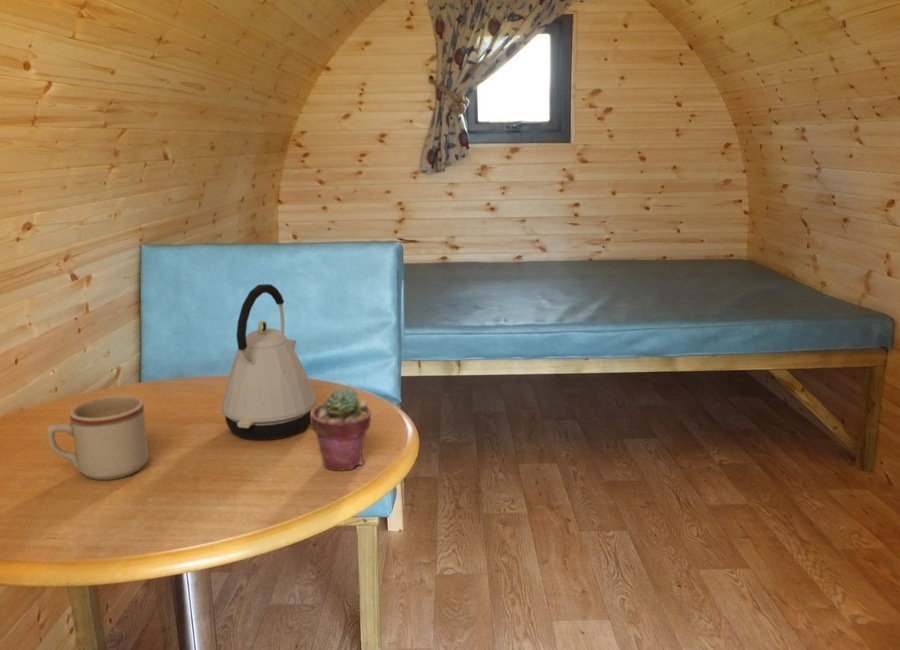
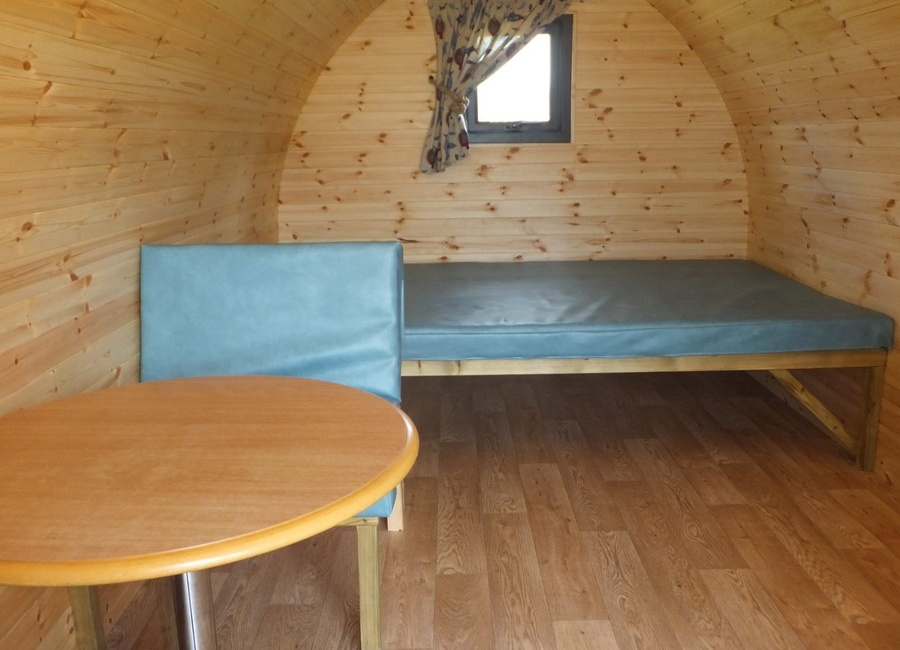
- potted succulent [310,387,372,472]
- mug [46,395,149,481]
- kettle [220,283,317,441]
